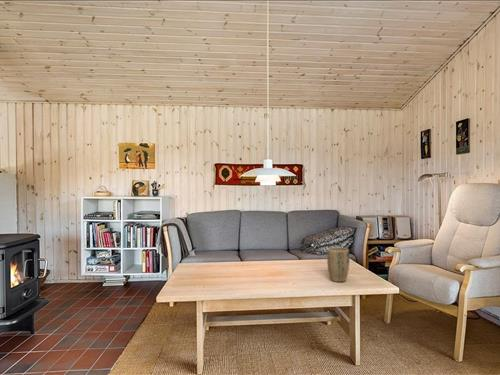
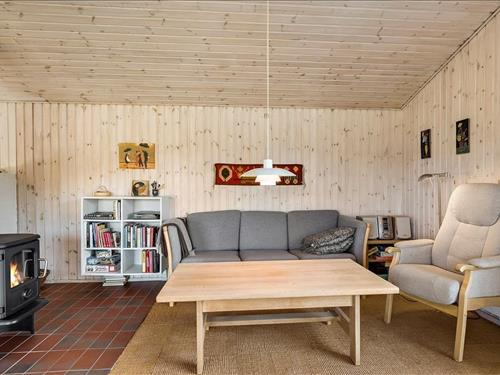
- plant pot [326,246,350,283]
